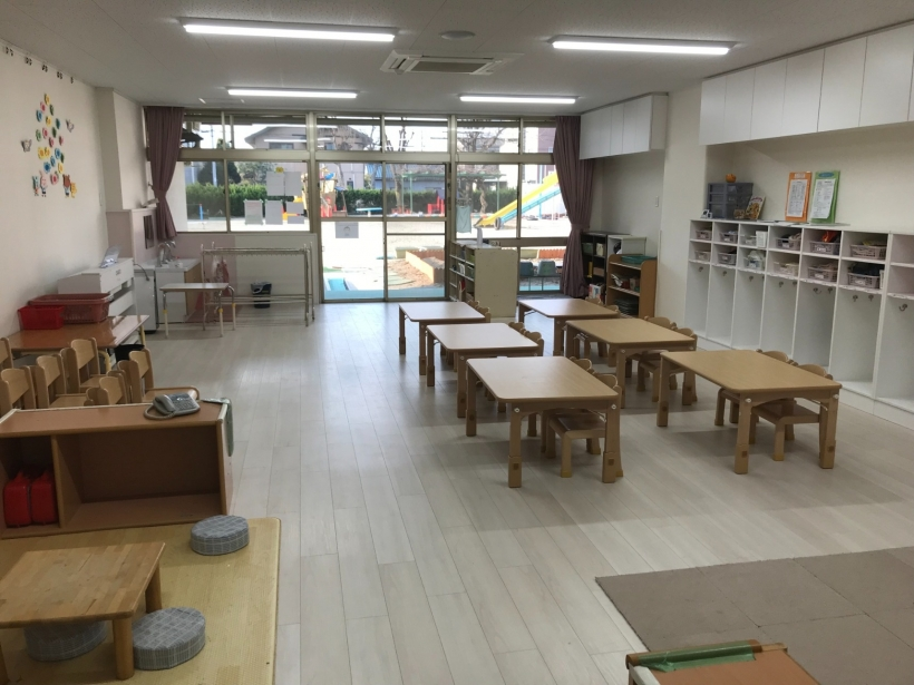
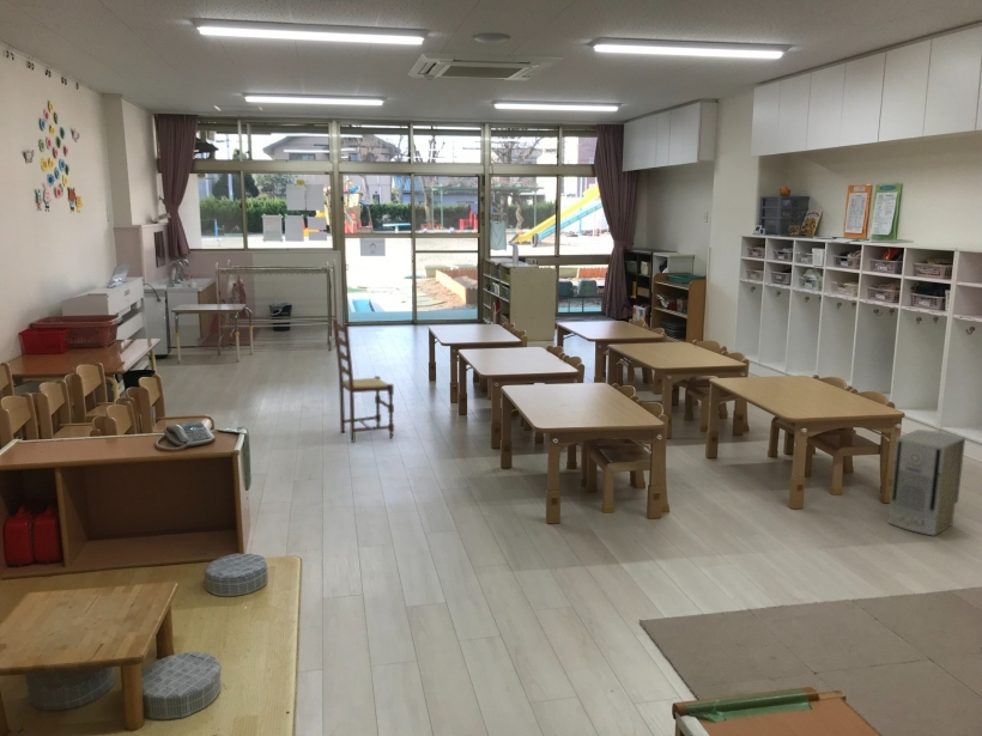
+ dining chair [332,318,395,443]
+ air purifier [886,428,966,537]
